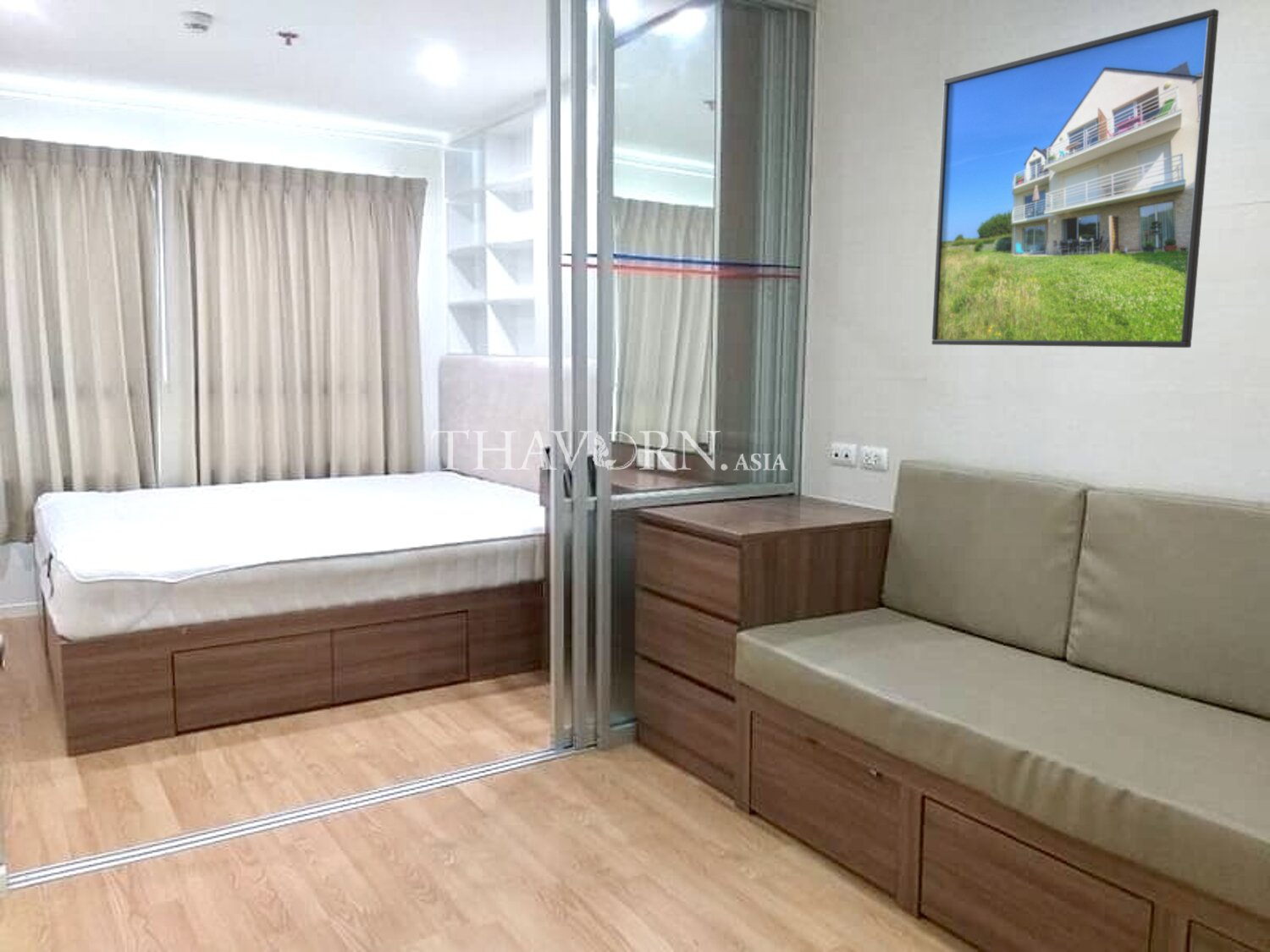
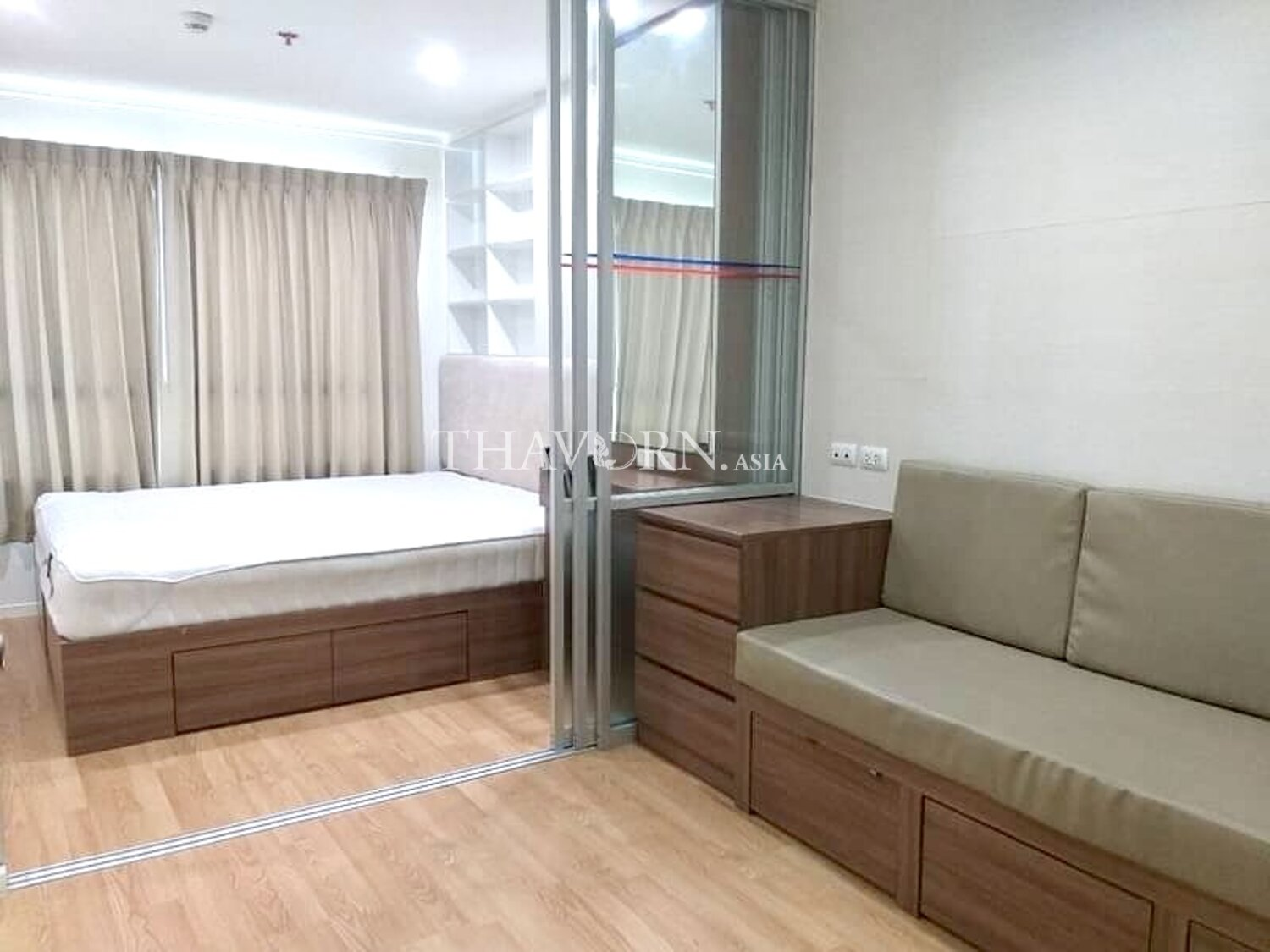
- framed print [931,8,1220,349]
